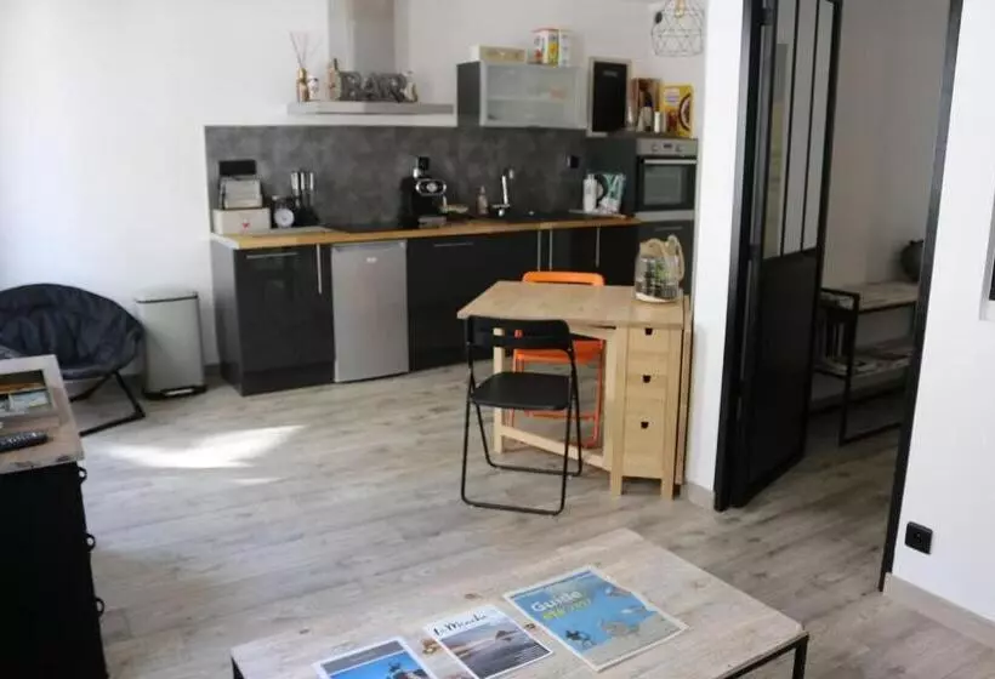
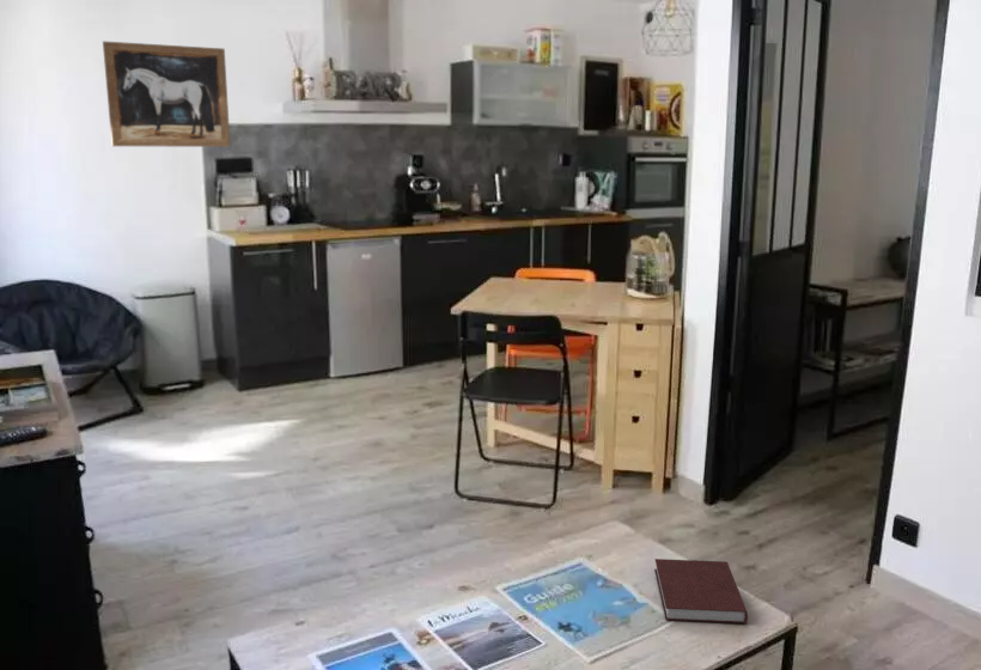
+ notebook [653,558,749,625]
+ wall art [102,39,232,148]
